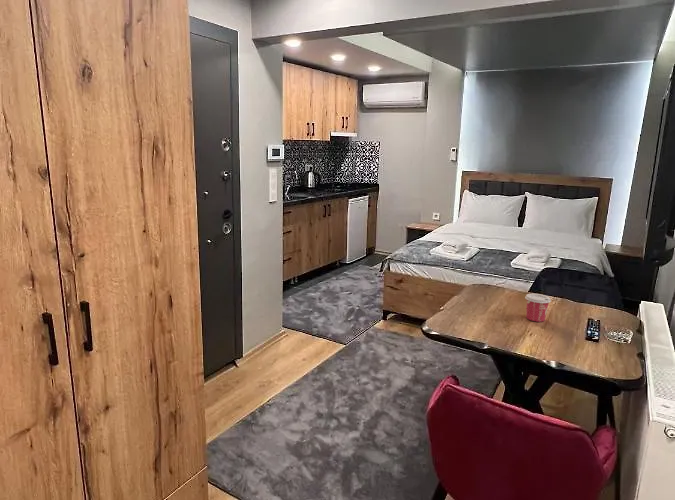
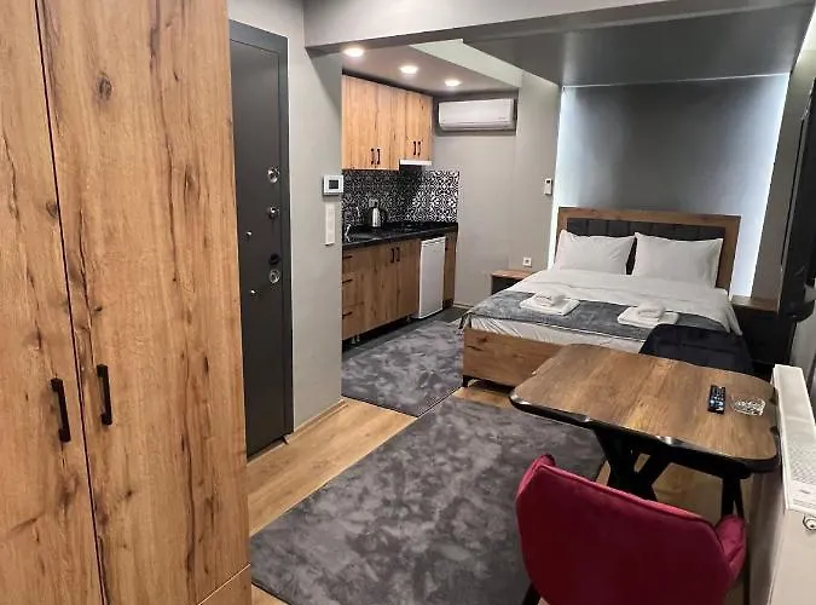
- cup [524,293,552,323]
